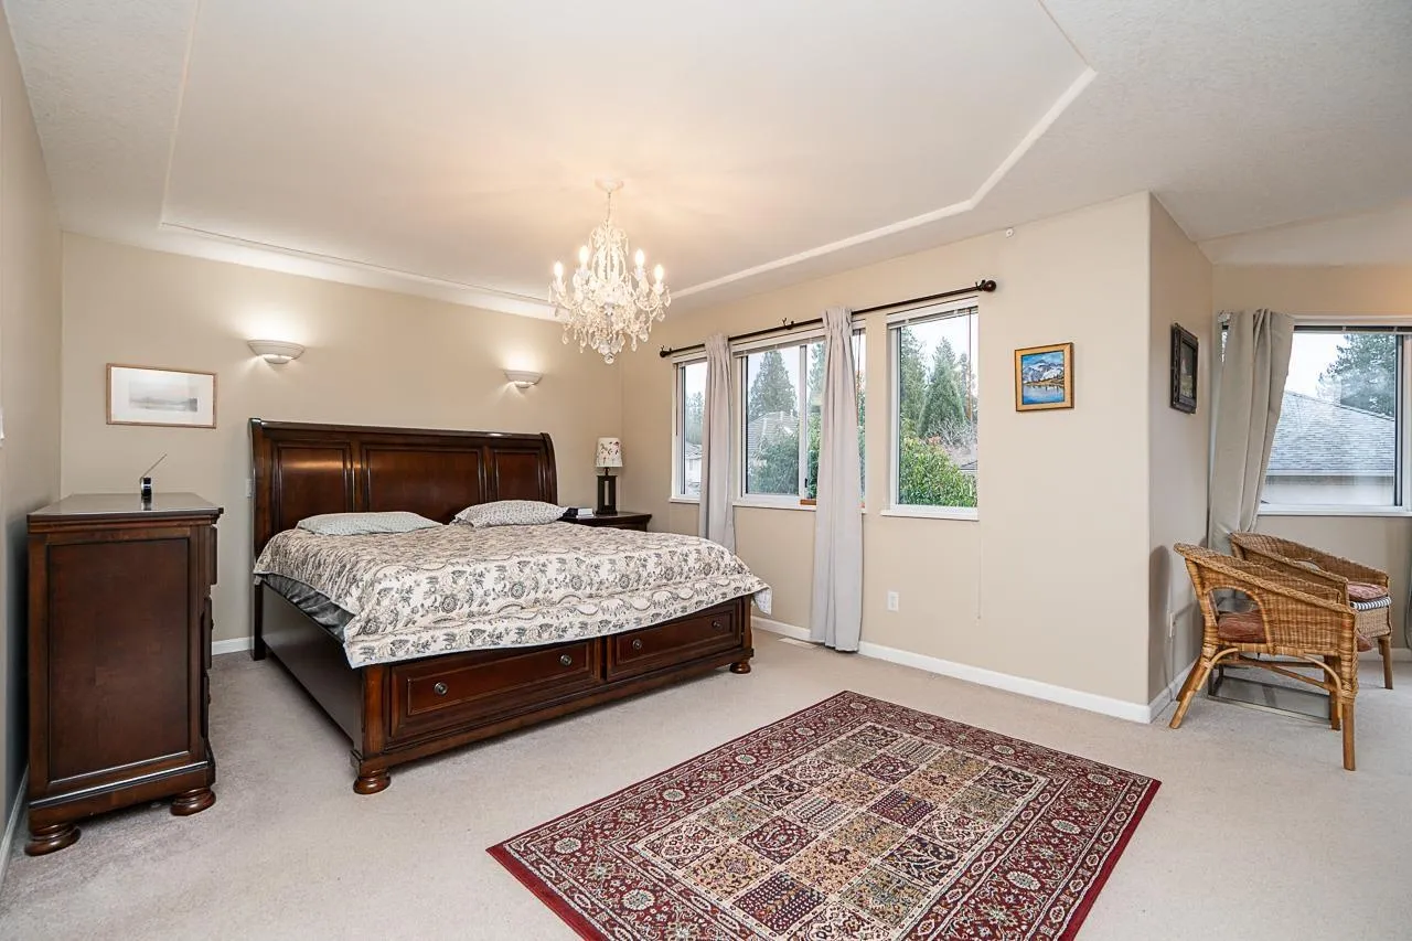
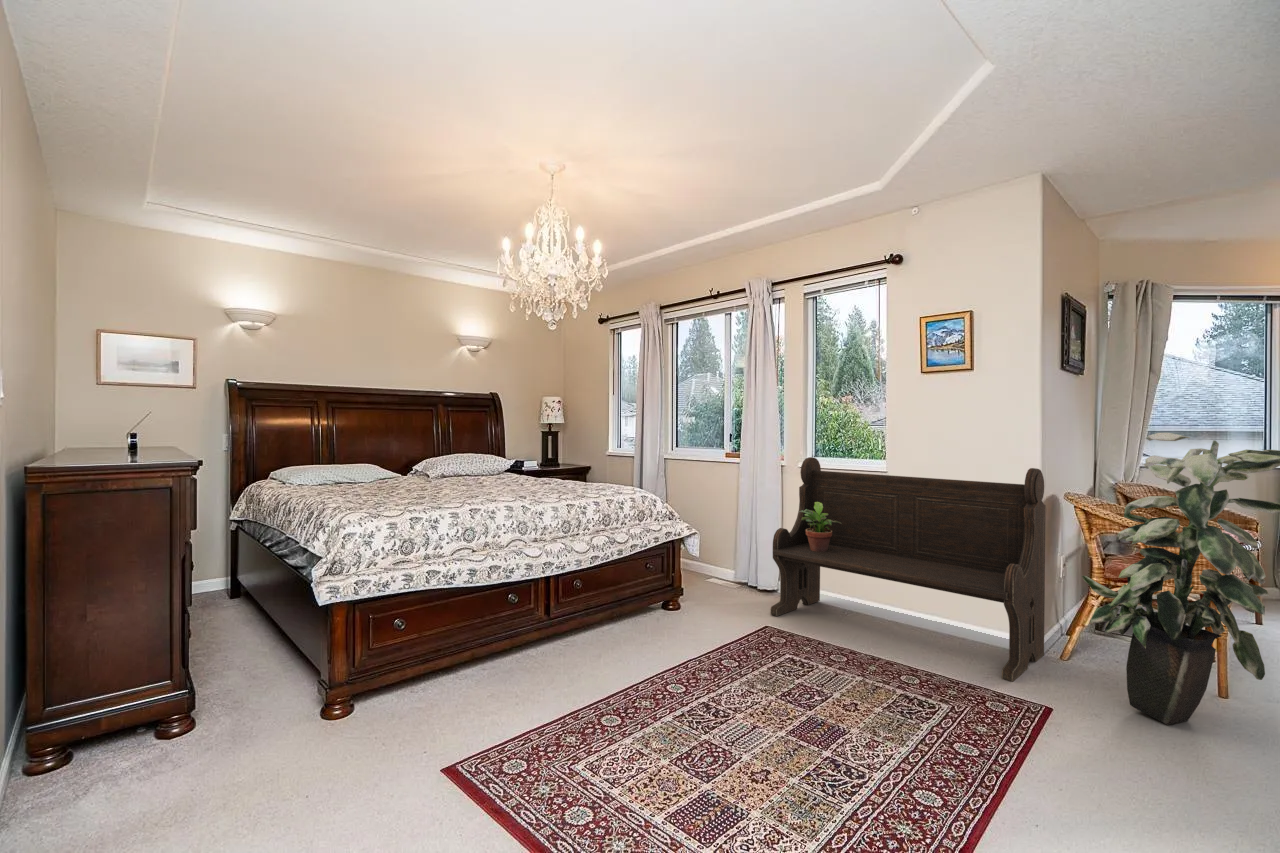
+ bench [769,456,1047,683]
+ indoor plant [1080,432,1280,726]
+ potted plant [799,502,841,552]
